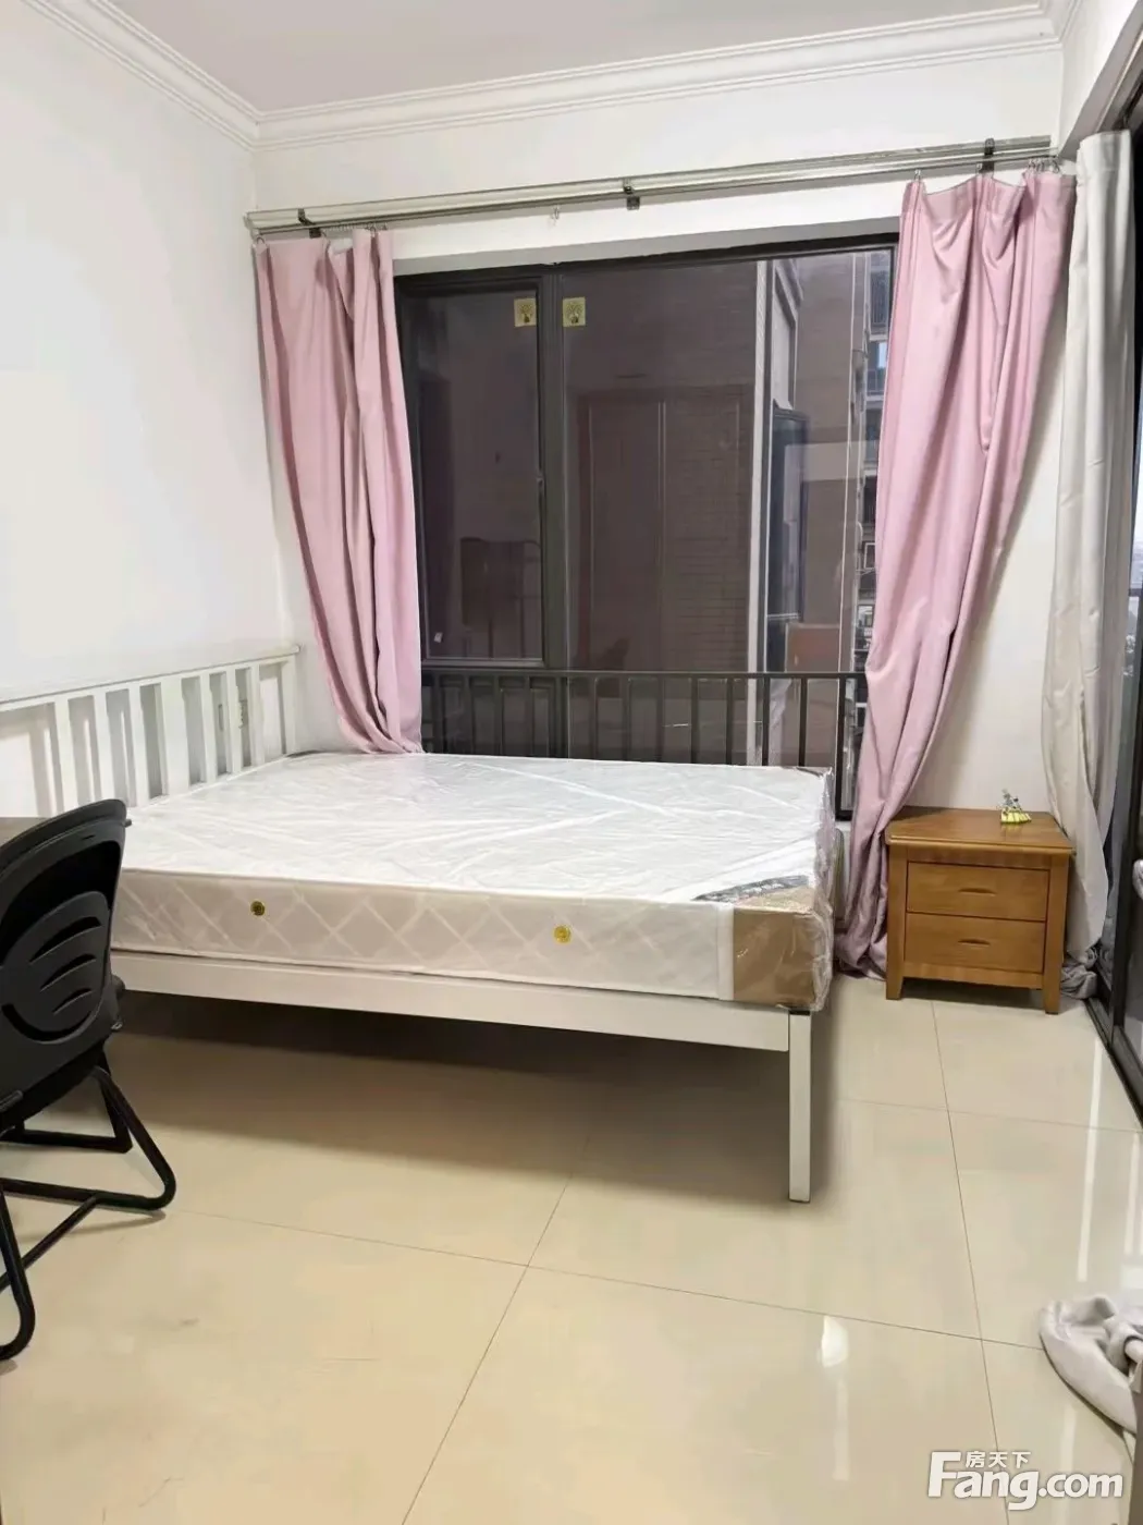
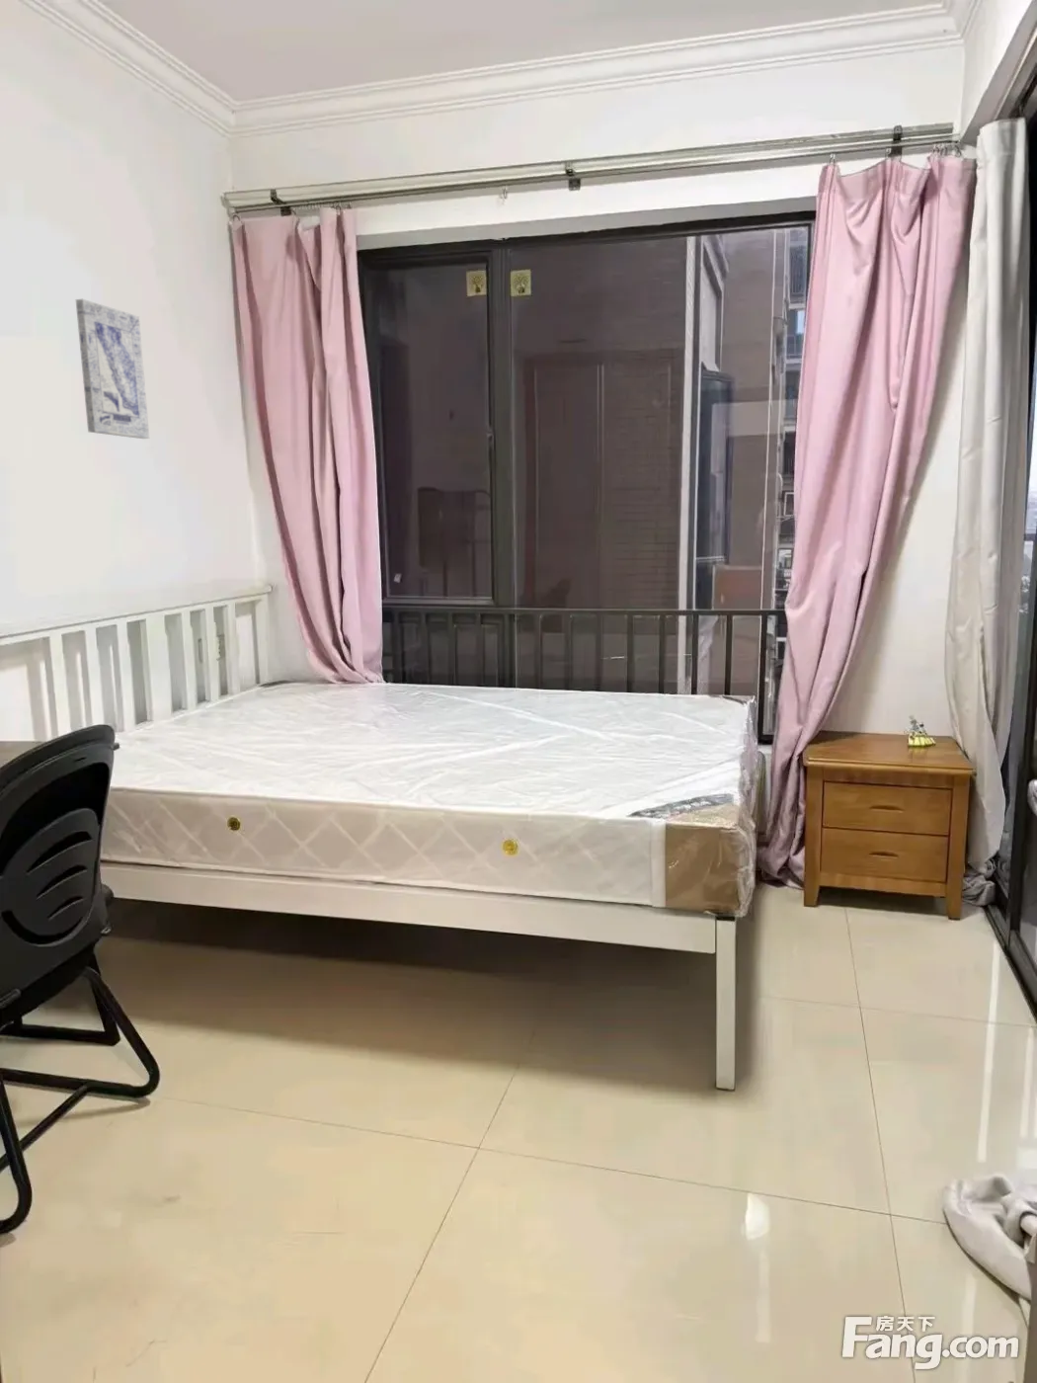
+ wall art [75,298,150,440]
